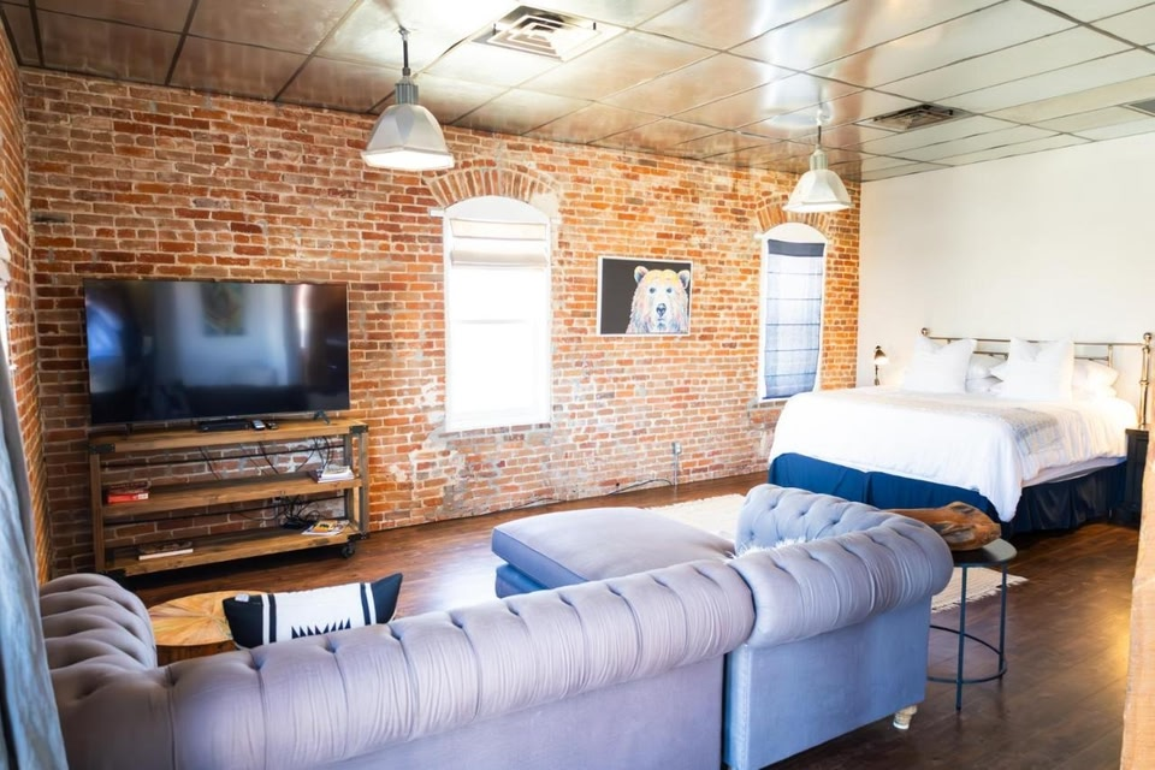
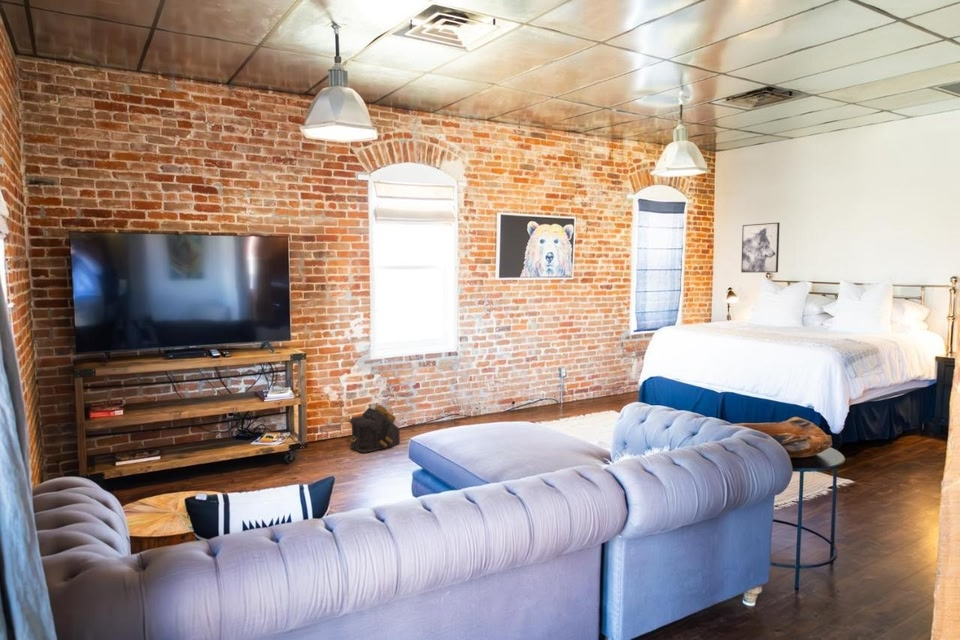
+ wall art [740,222,781,273]
+ backpack [349,404,401,454]
